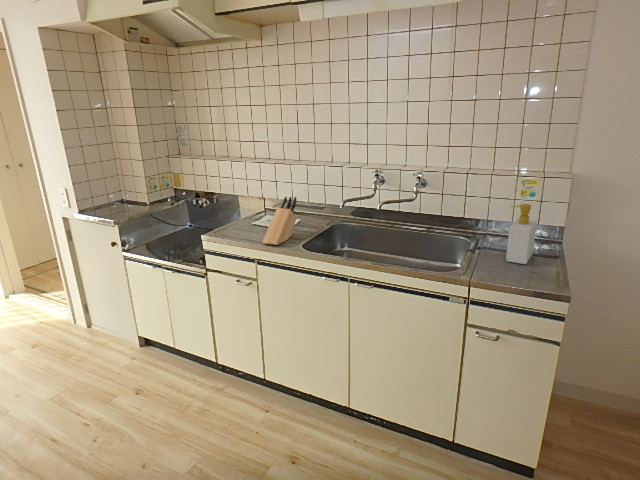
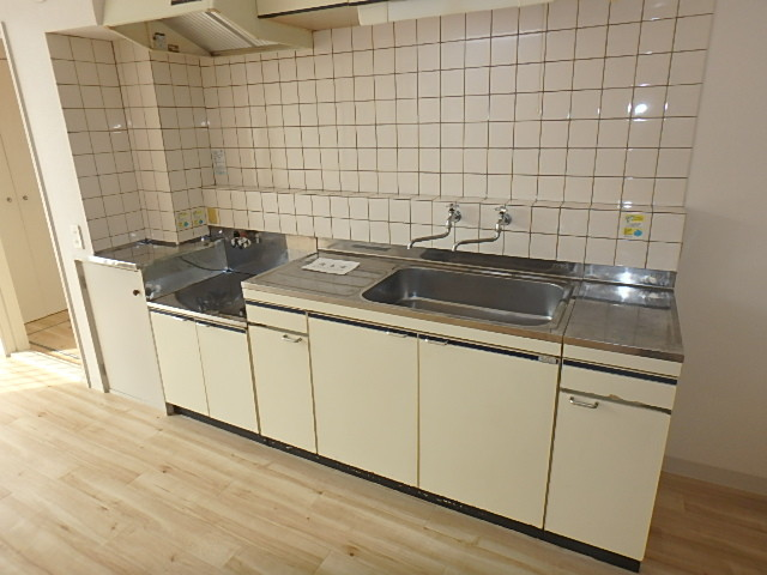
- soap bottle [505,203,538,265]
- knife block [261,196,298,246]
